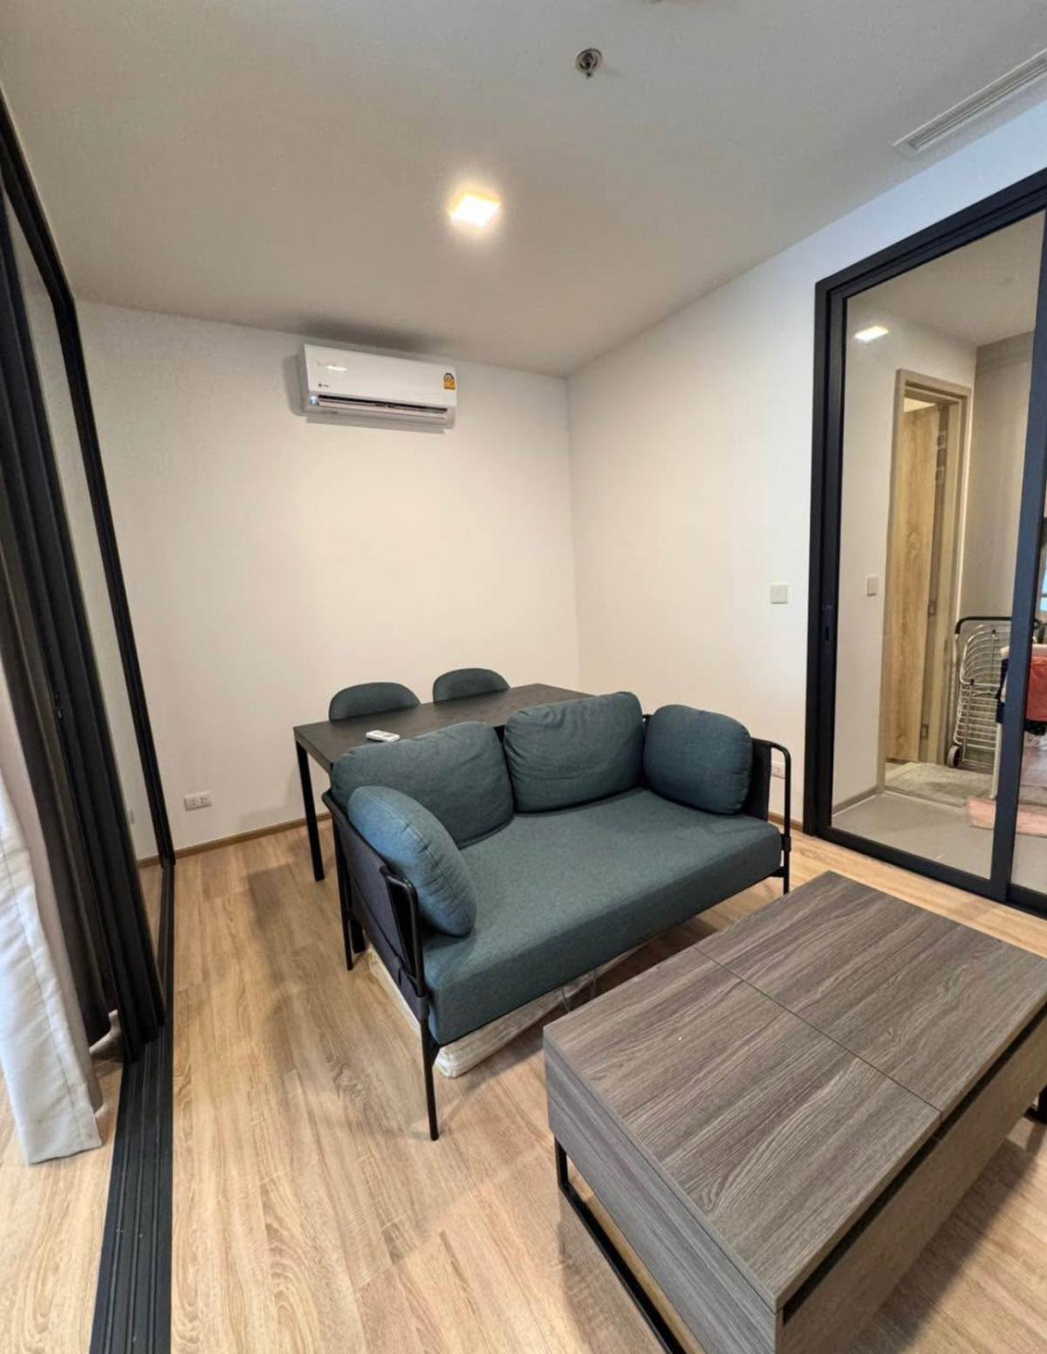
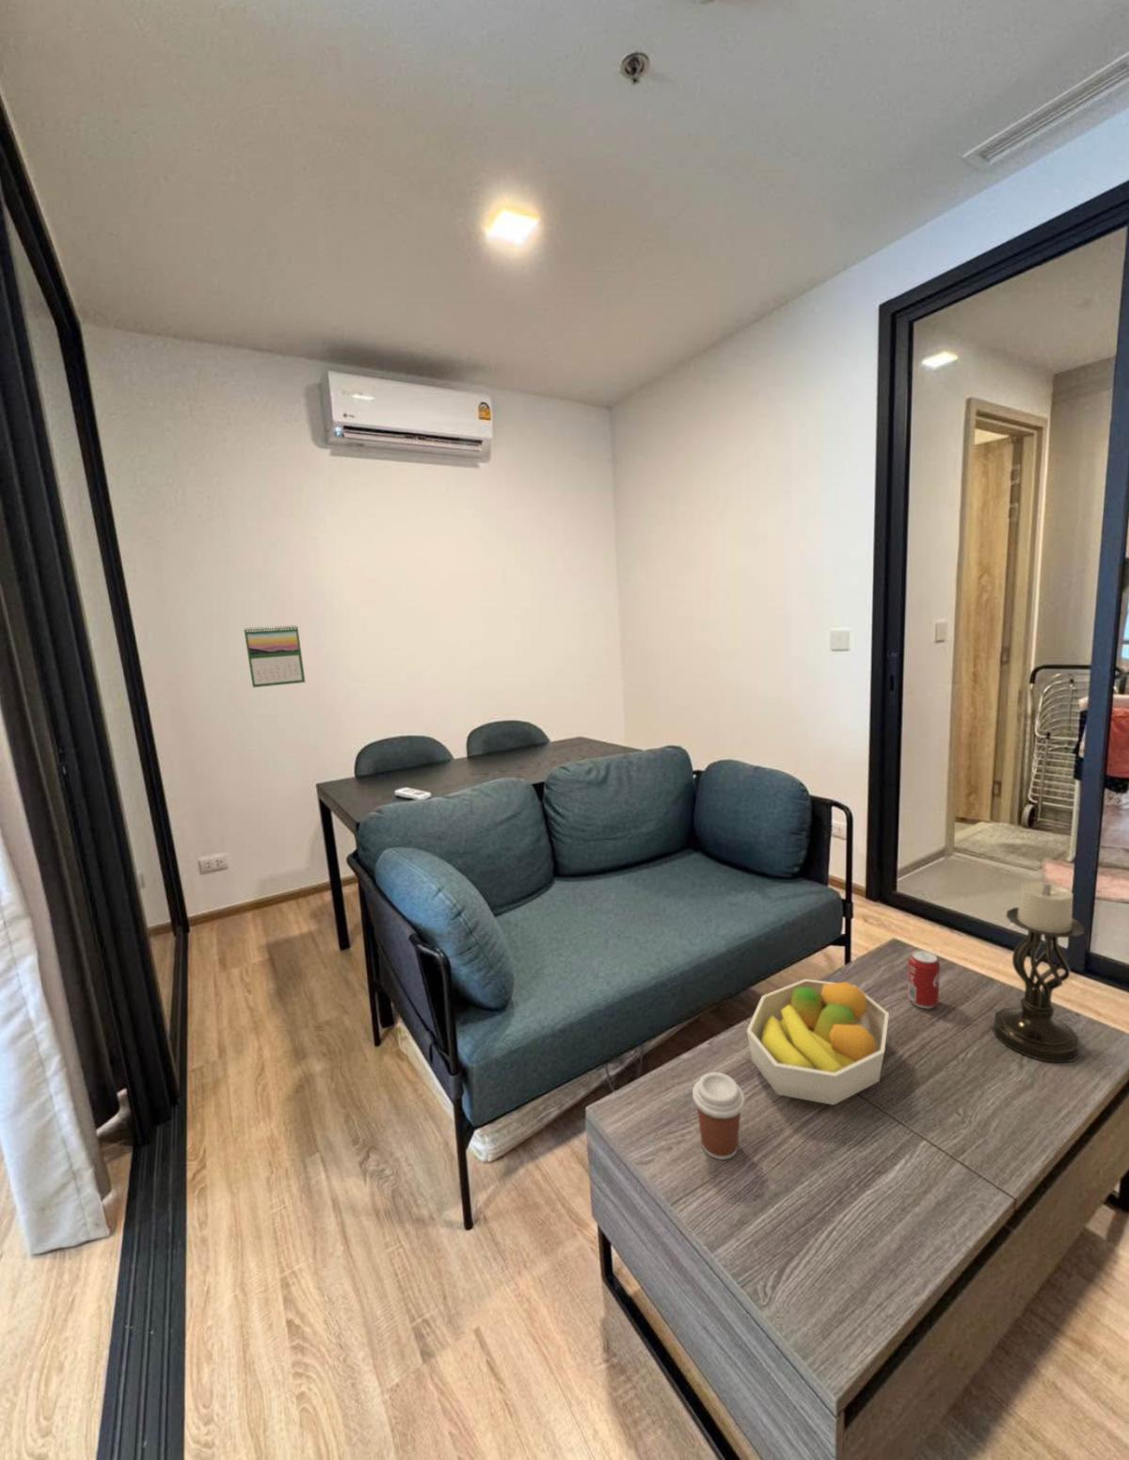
+ fruit bowl [746,978,890,1106]
+ calendar [243,625,306,689]
+ beverage can [907,949,941,1010]
+ coffee cup [692,1071,746,1160]
+ candle holder [990,881,1085,1064]
